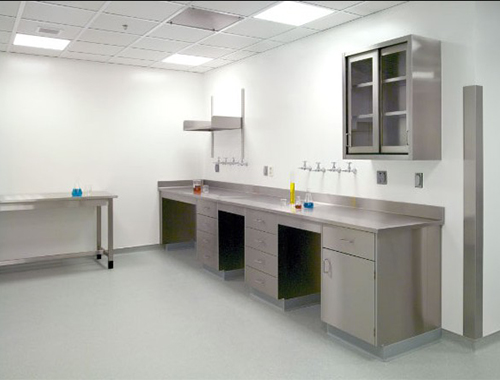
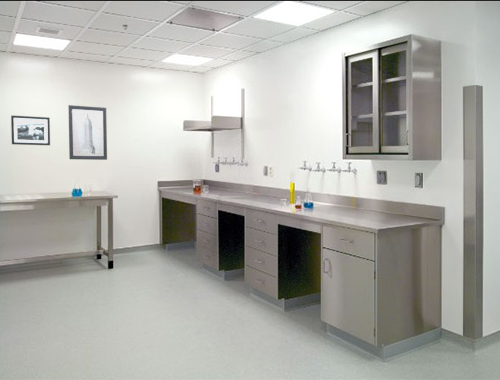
+ picture frame [10,114,51,146]
+ wall art [68,104,108,161]
